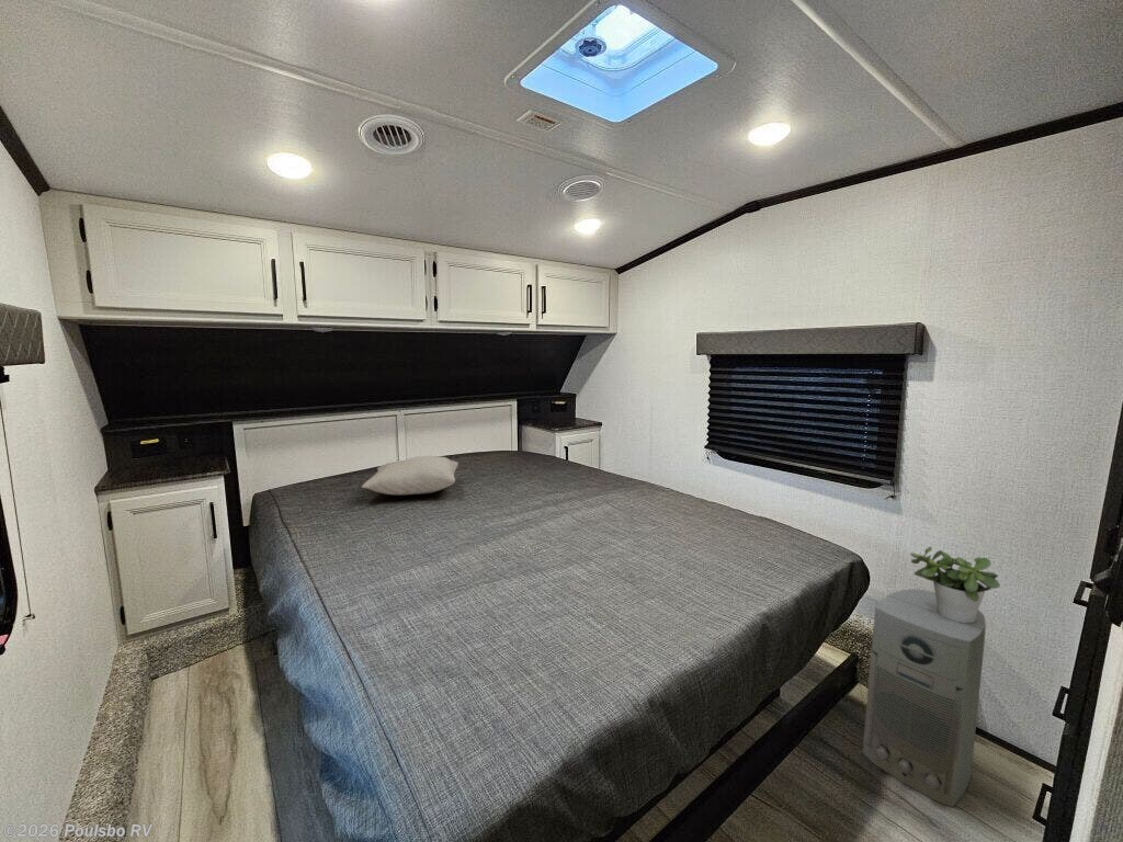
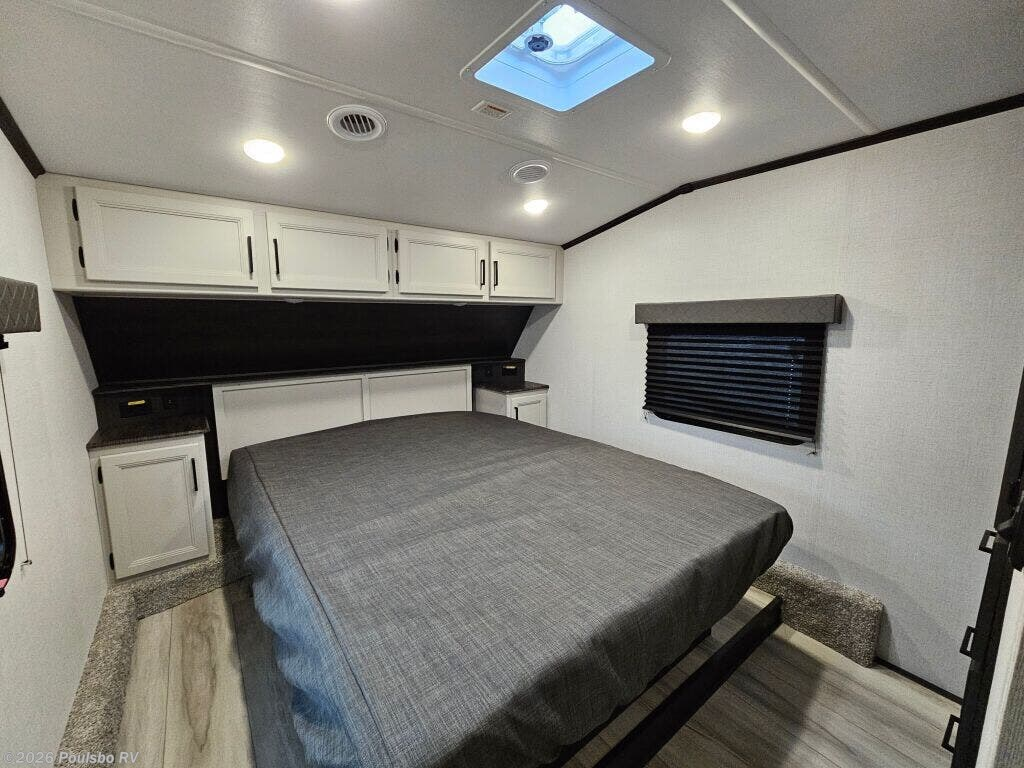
- air purifier [861,588,987,808]
- pillow [361,455,460,496]
- potted plant [909,546,1001,623]
